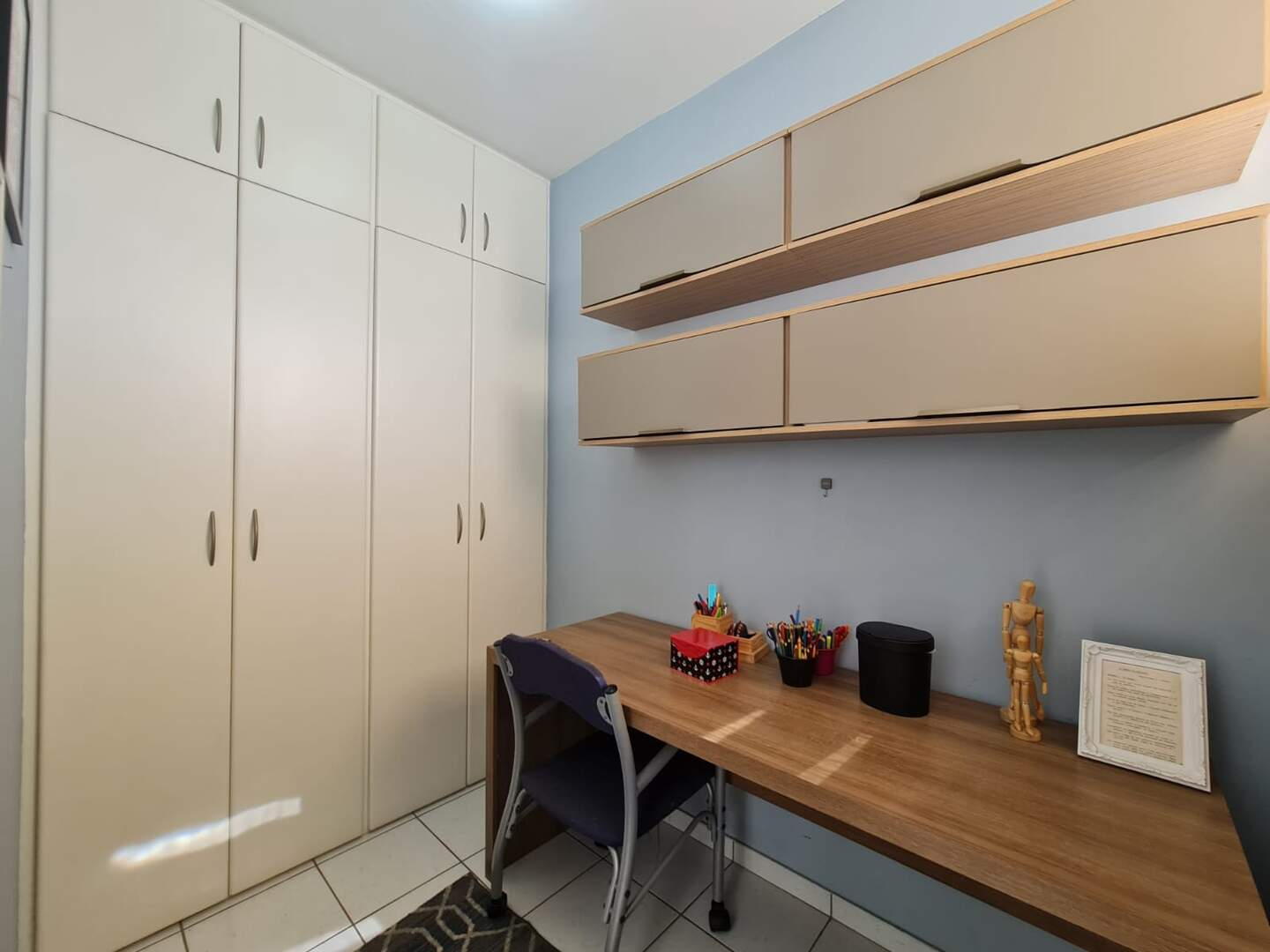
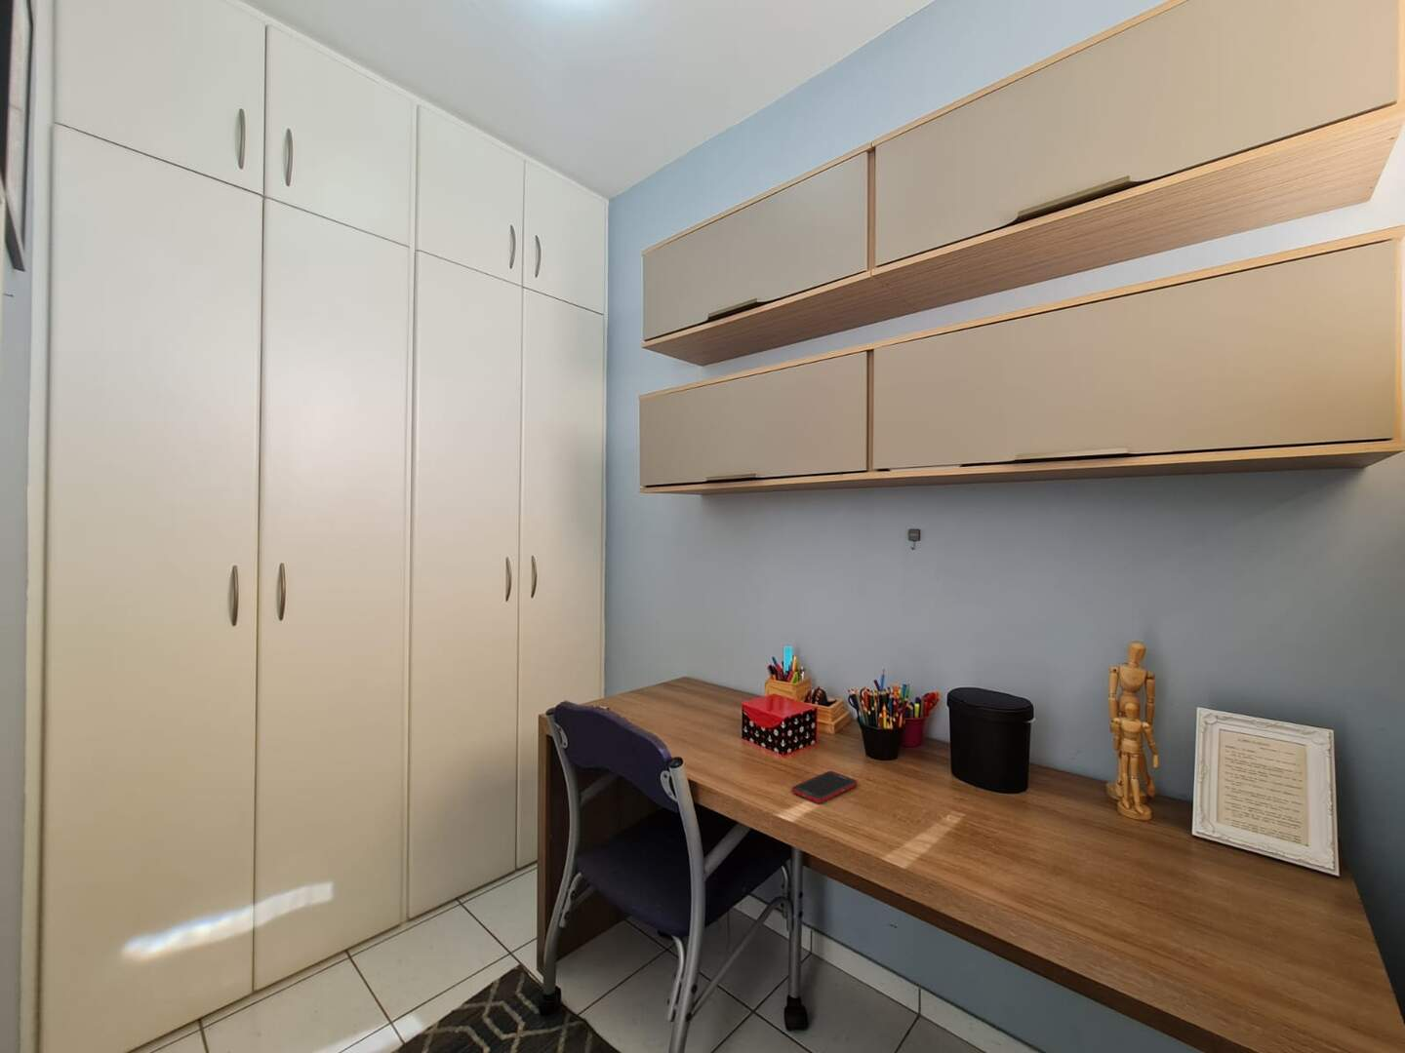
+ cell phone [790,770,858,804]
